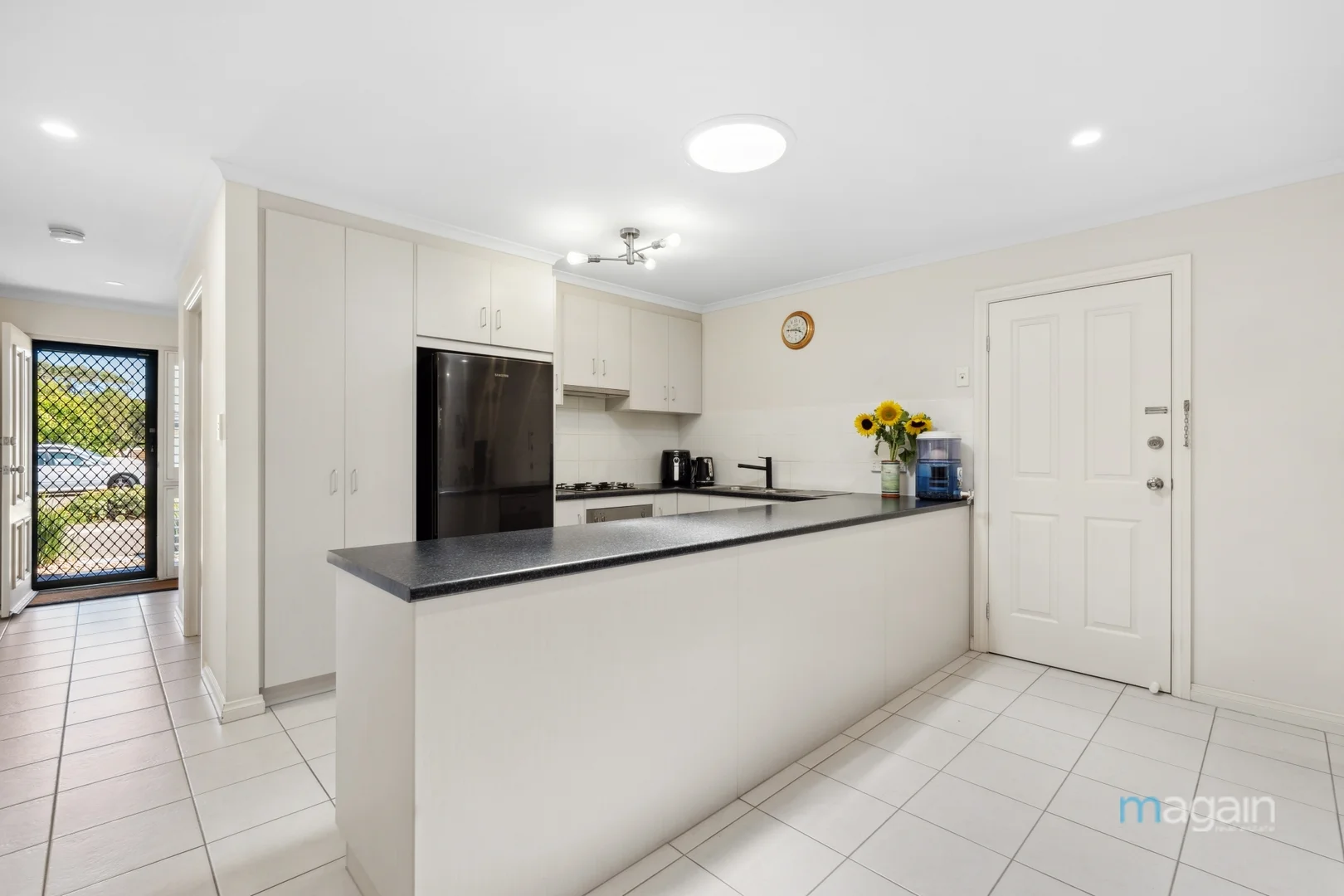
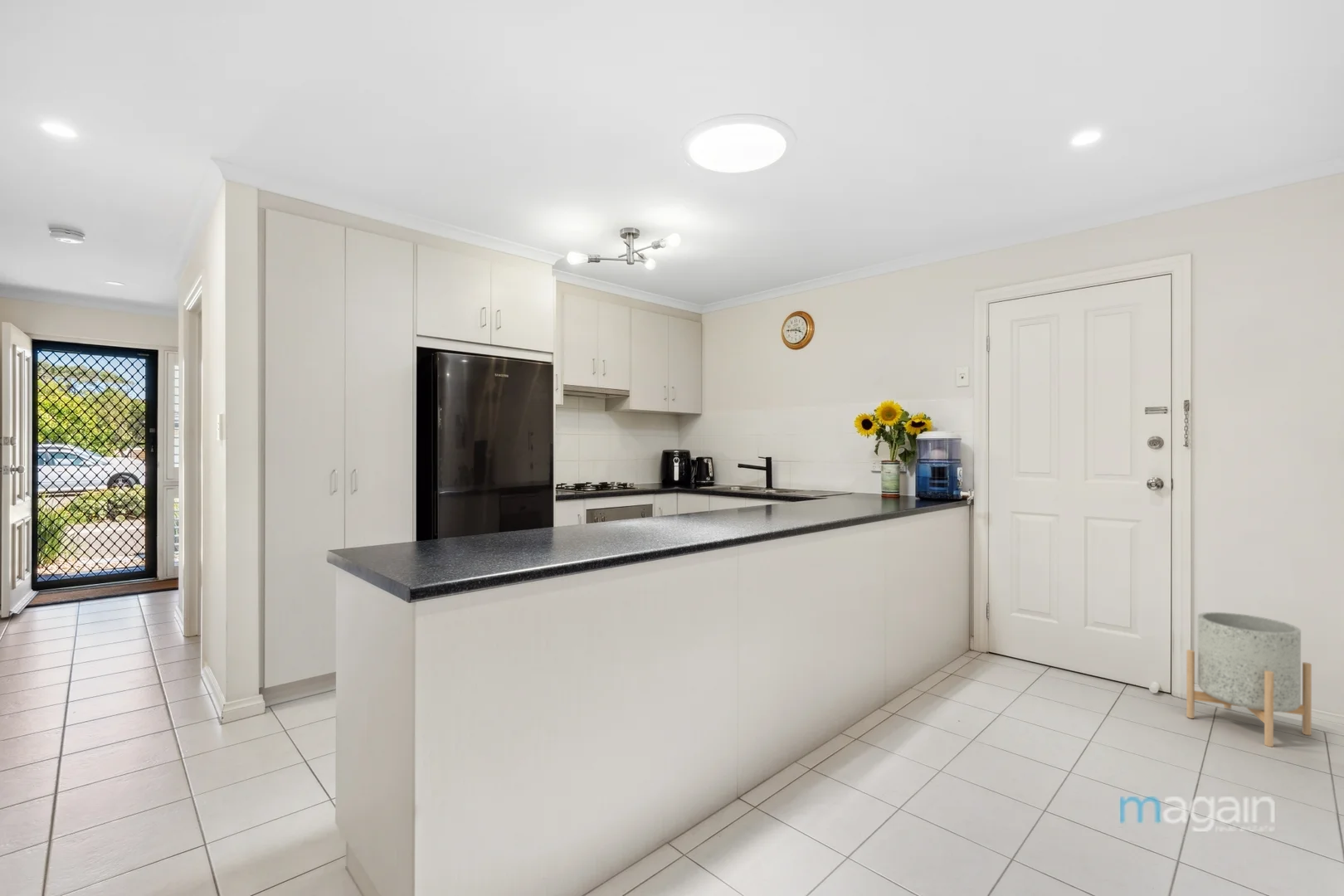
+ planter [1186,611,1312,747]
